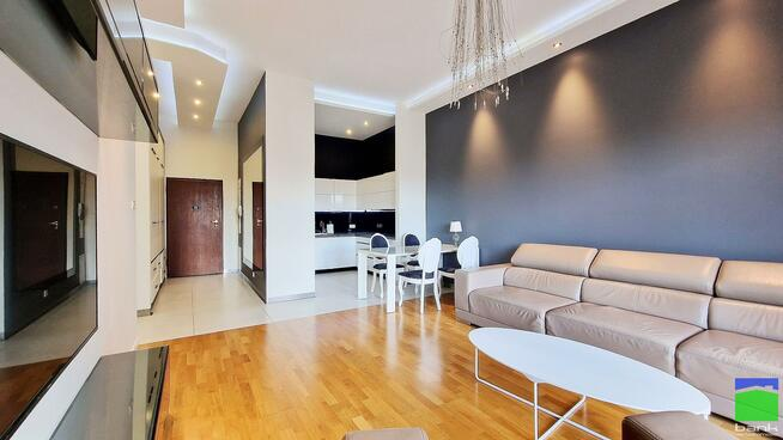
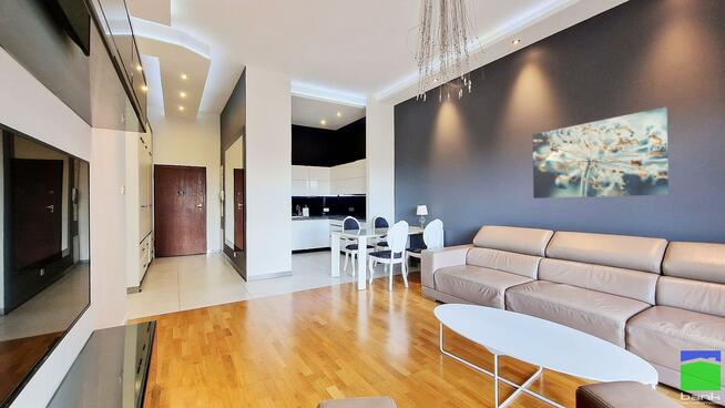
+ wall art [532,106,670,200]
